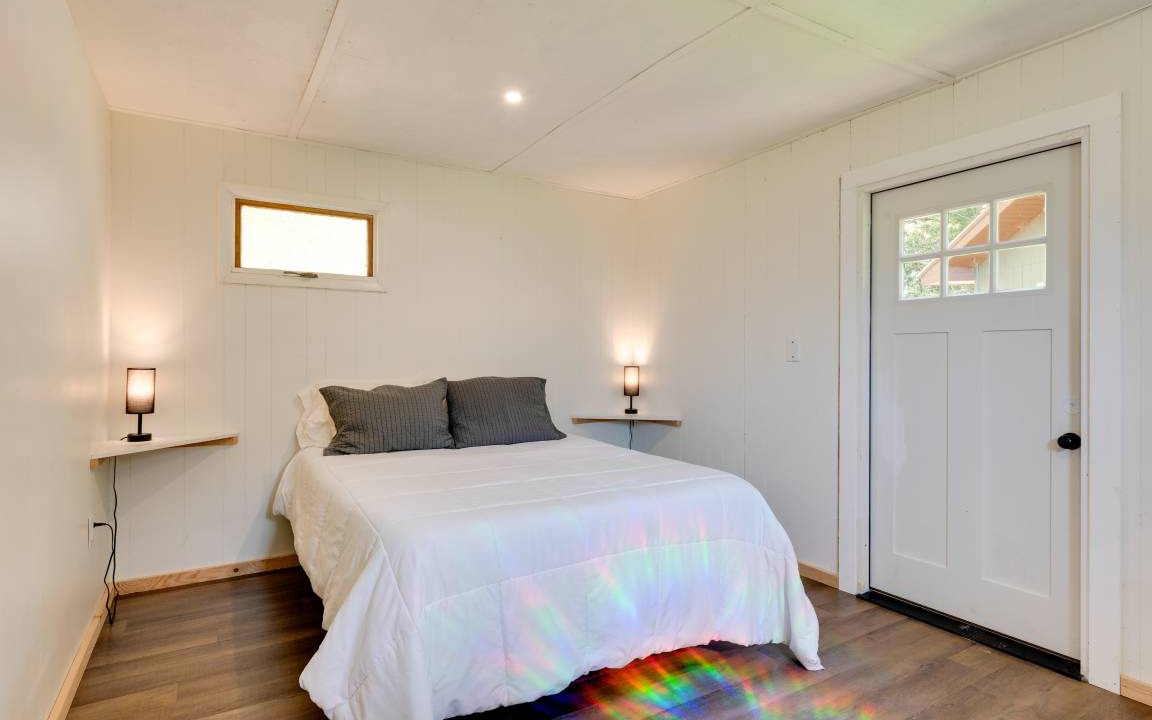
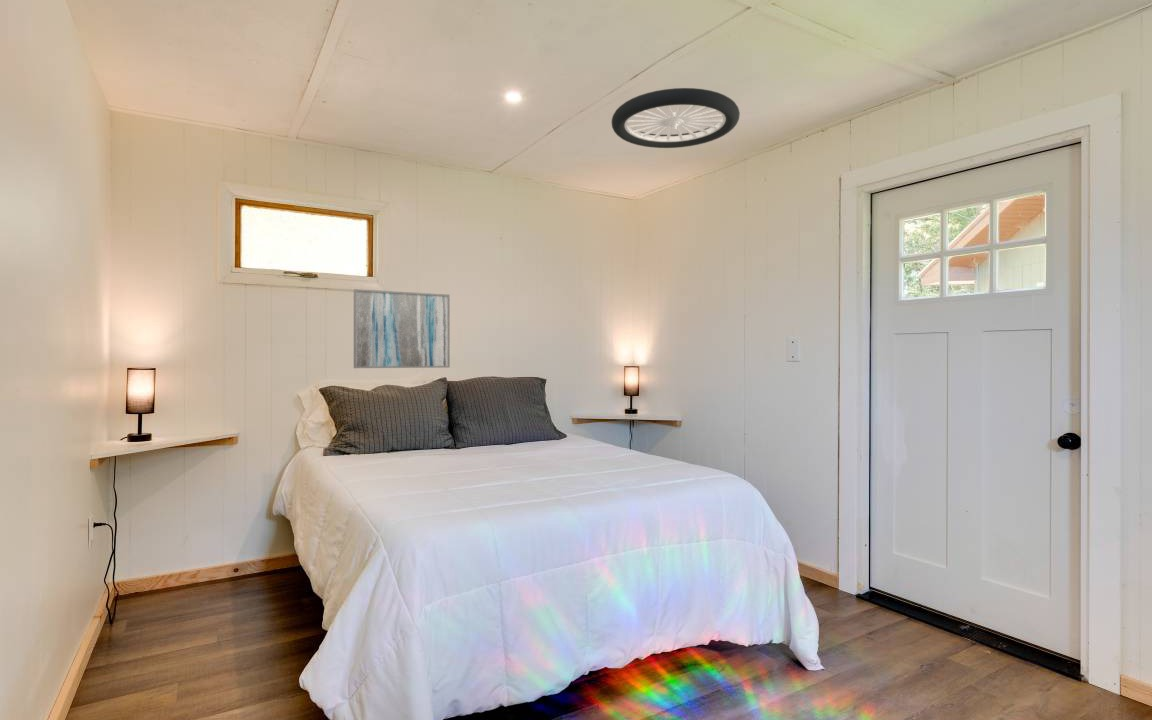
+ wall art [353,288,451,369]
+ ceiling light [611,87,741,149]
